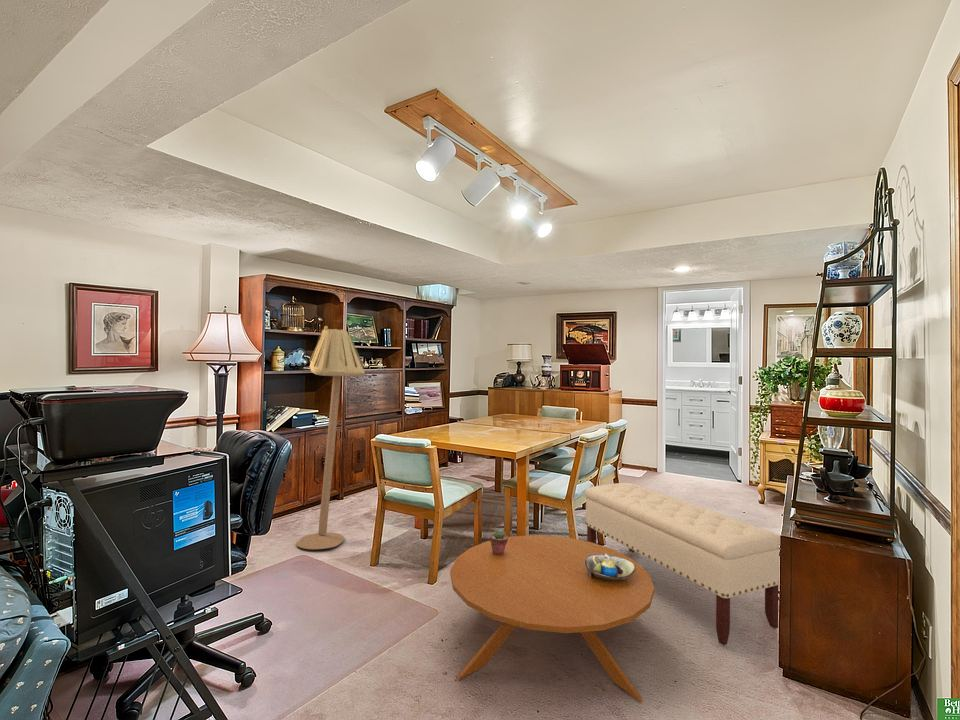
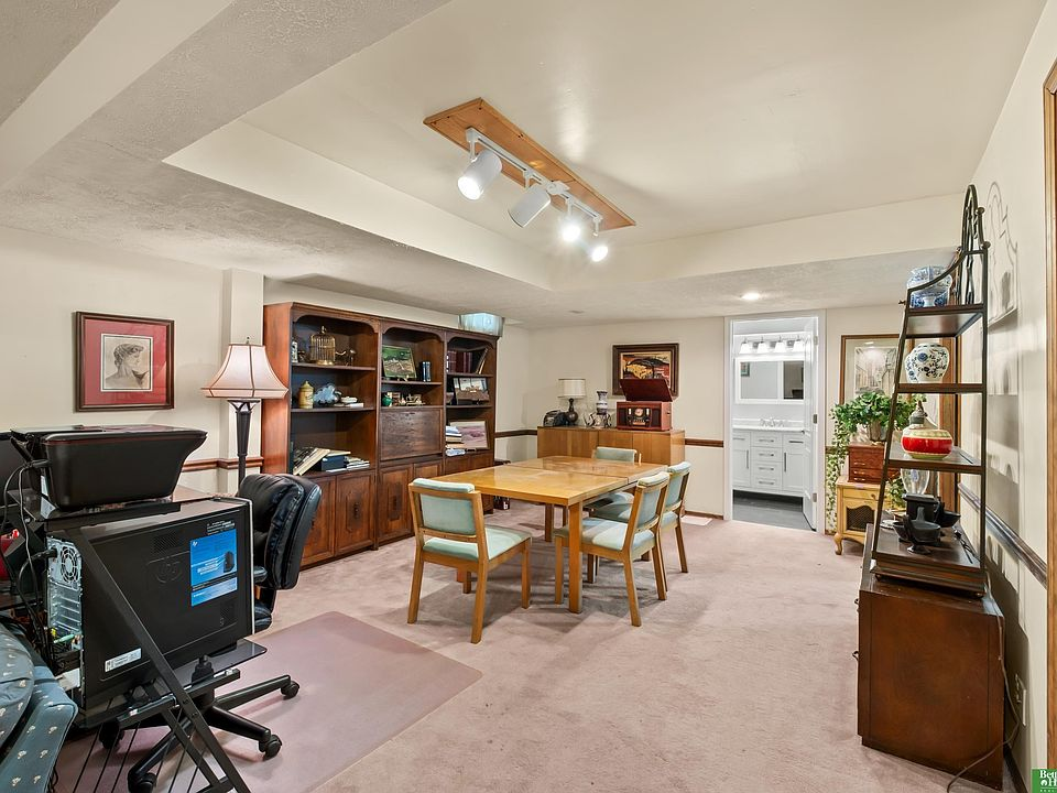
- bench [584,482,781,646]
- decorative bowl [584,553,636,581]
- coffee table [449,534,655,703]
- potted succulent [489,528,508,555]
- floor lamp [295,325,366,550]
